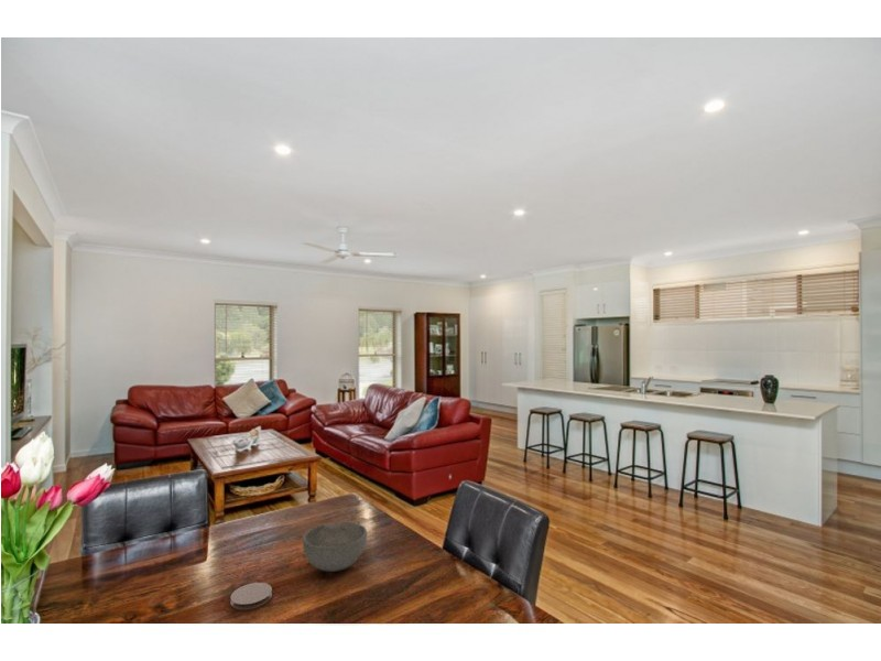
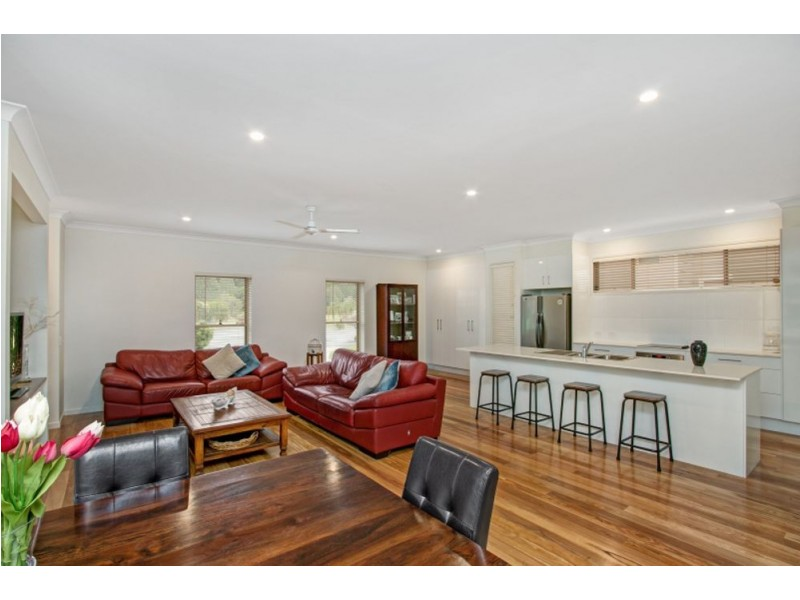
- bowl [302,520,368,573]
- coaster [229,582,273,611]
